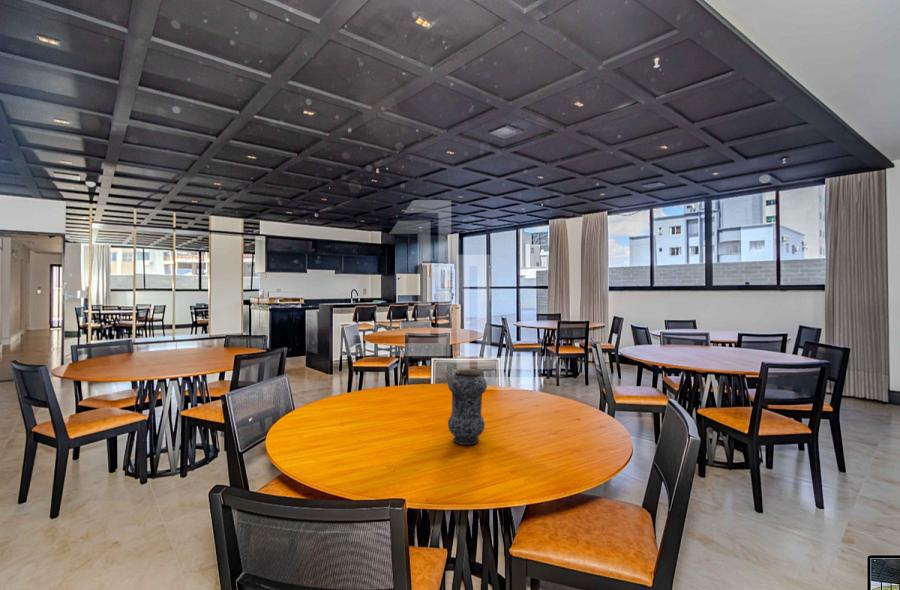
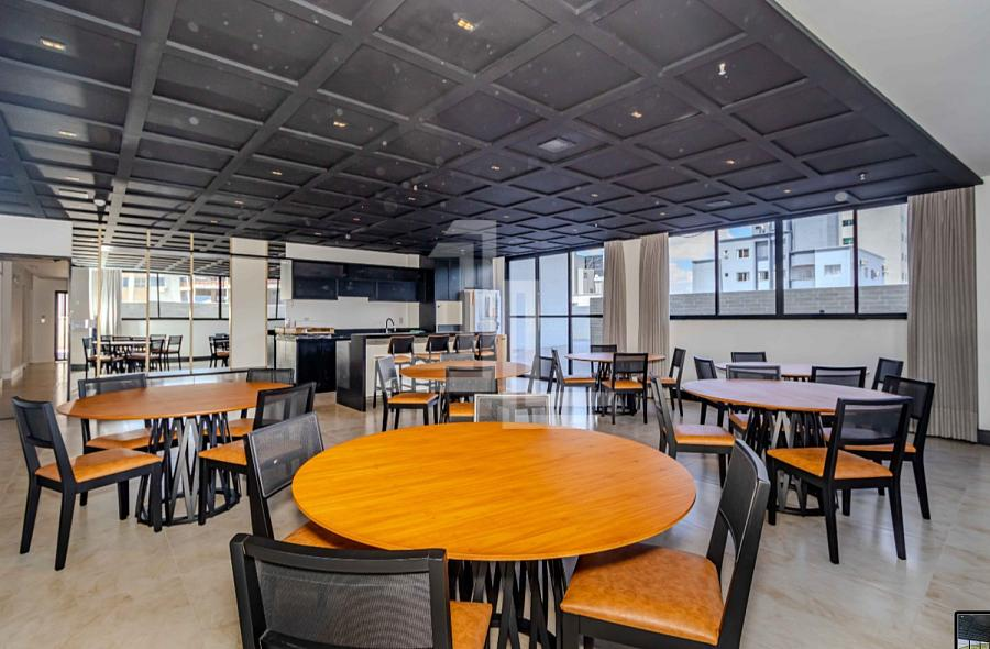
- vase [447,368,488,446]
